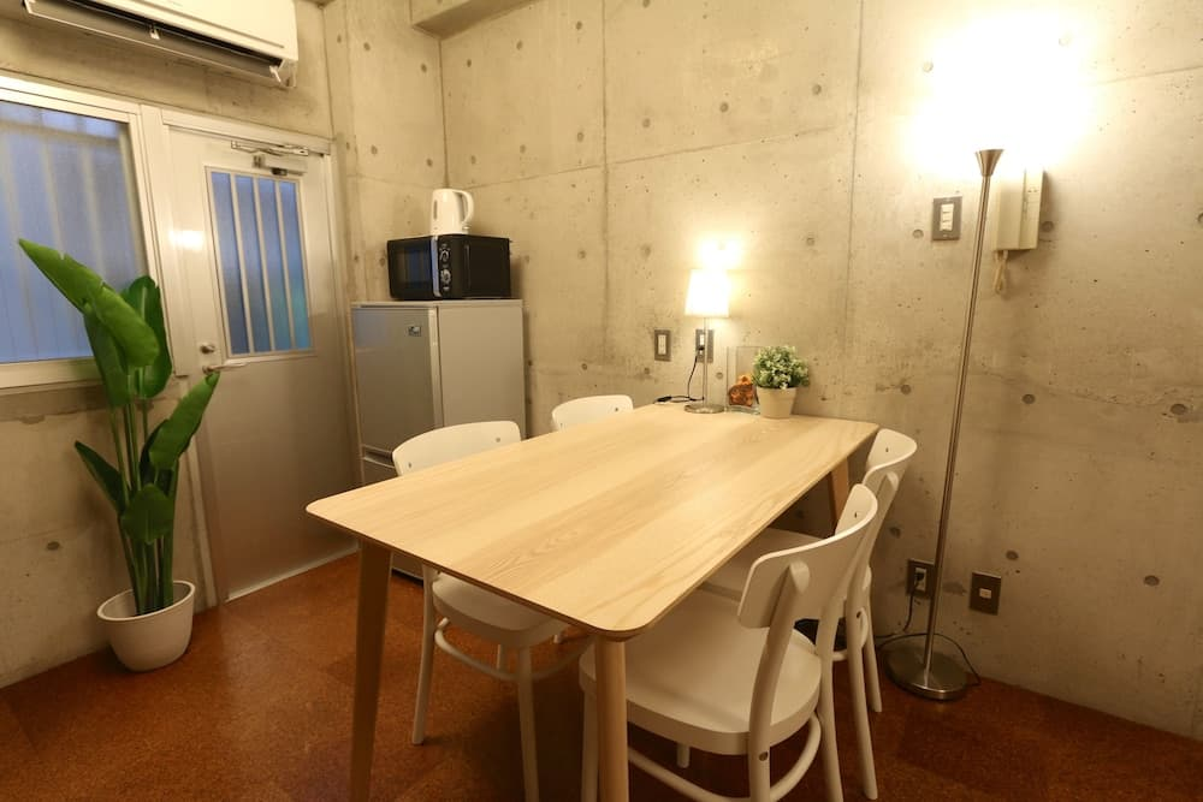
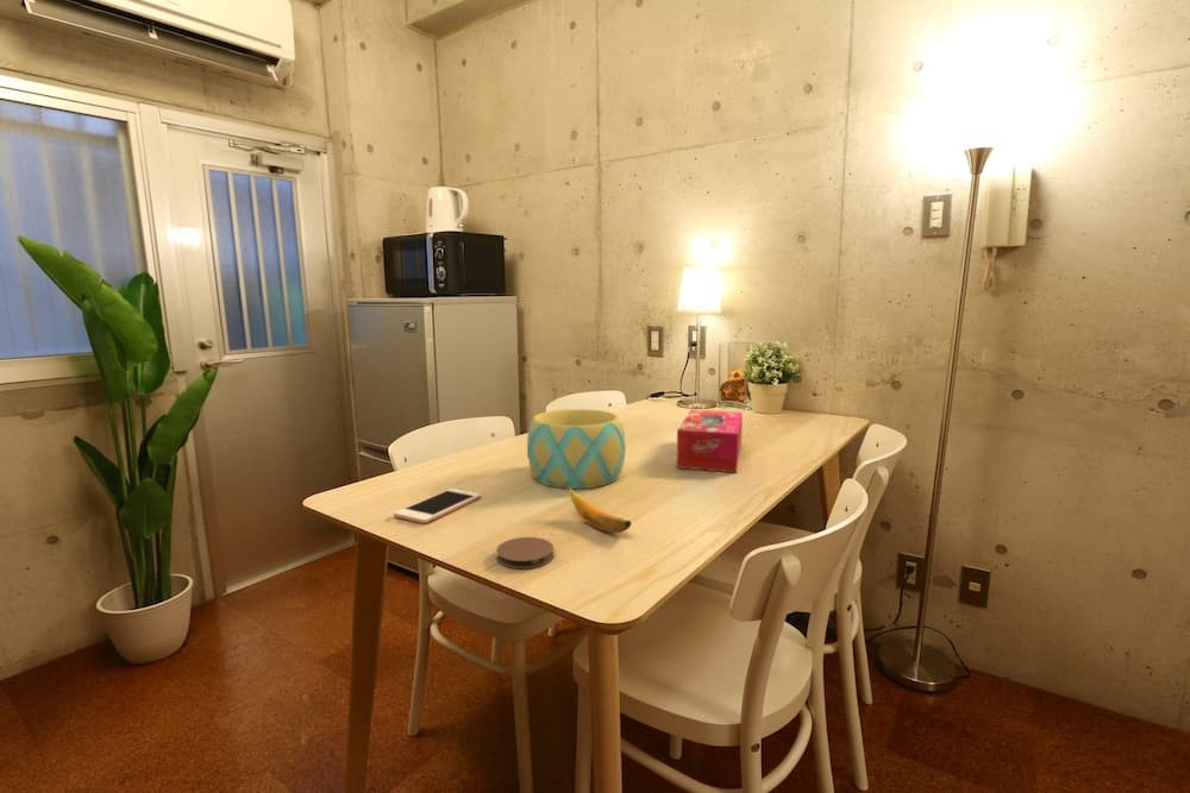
+ cell phone [393,487,482,524]
+ tissue box [675,409,744,473]
+ banana [566,486,632,534]
+ bowl [526,408,627,490]
+ coaster [495,536,555,569]
